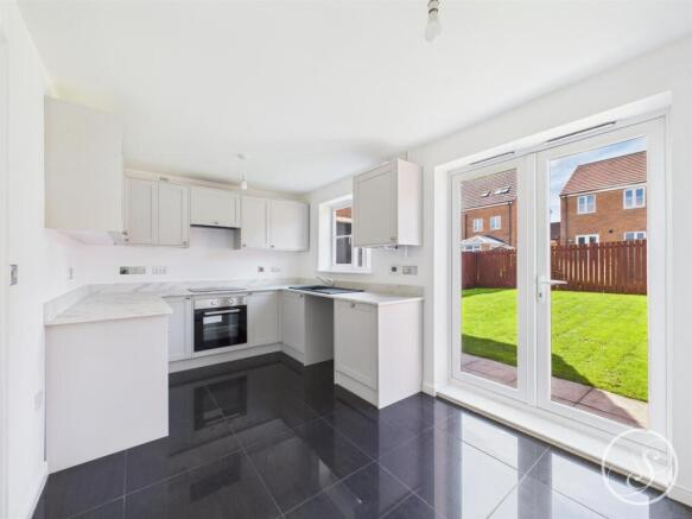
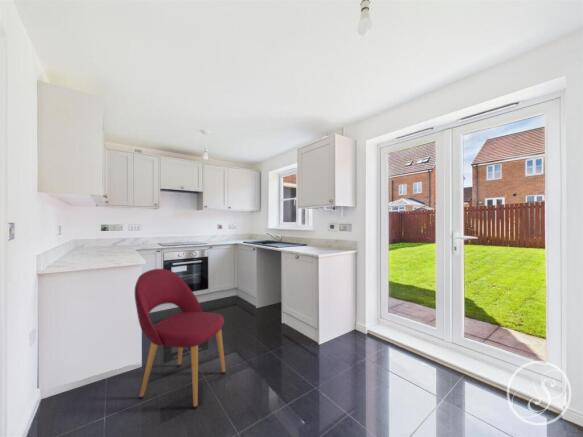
+ dining chair [134,268,226,409]
